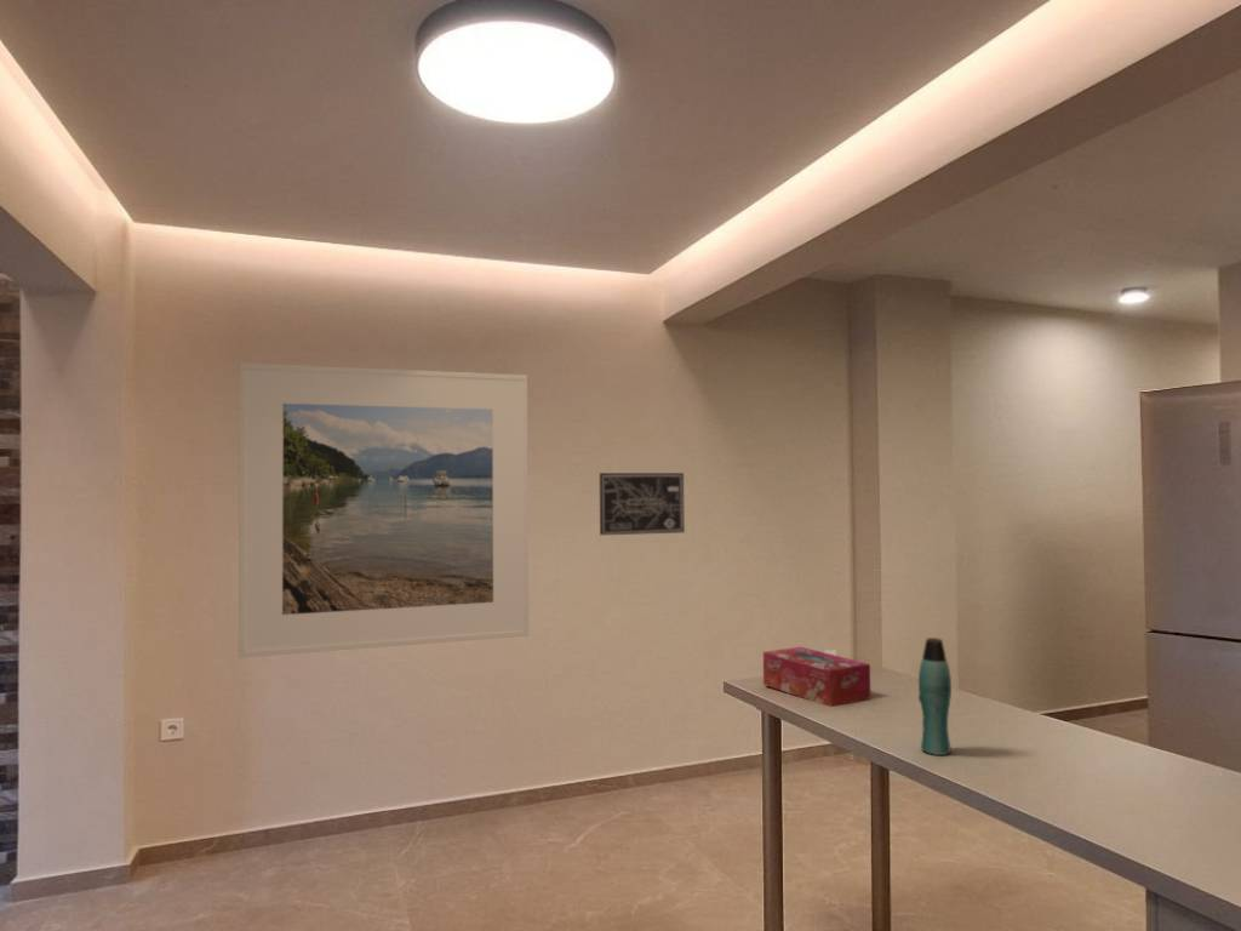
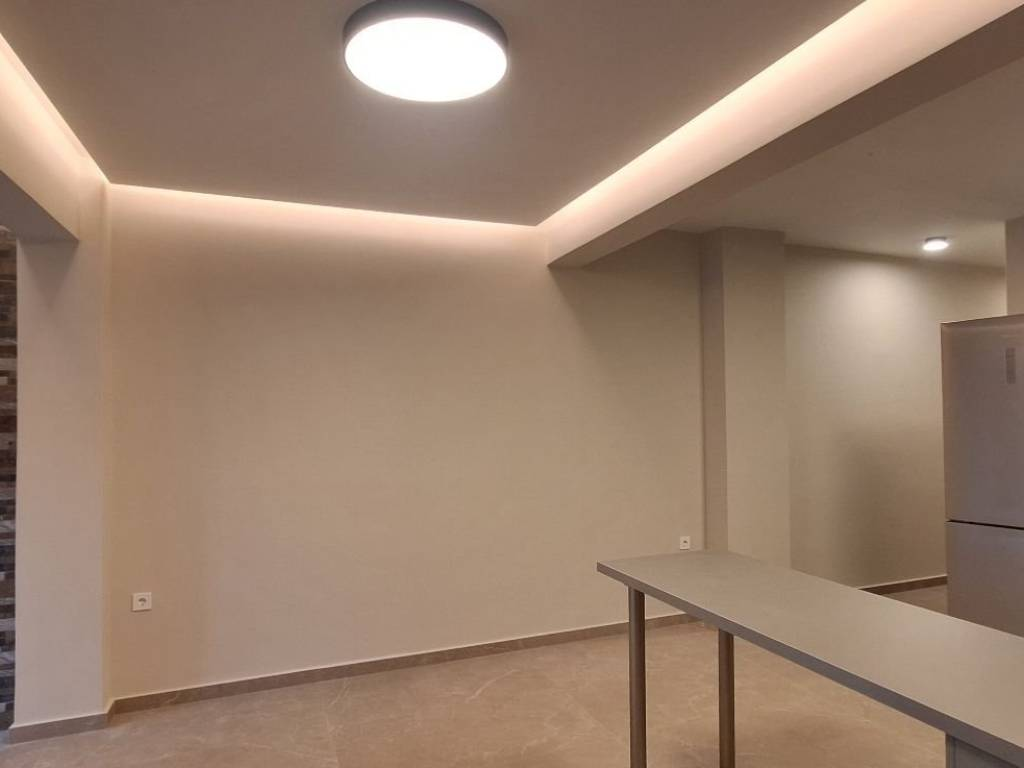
- tissue box [762,646,871,708]
- bottle [917,636,953,756]
- wall art [599,472,686,536]
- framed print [238,361,530,658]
